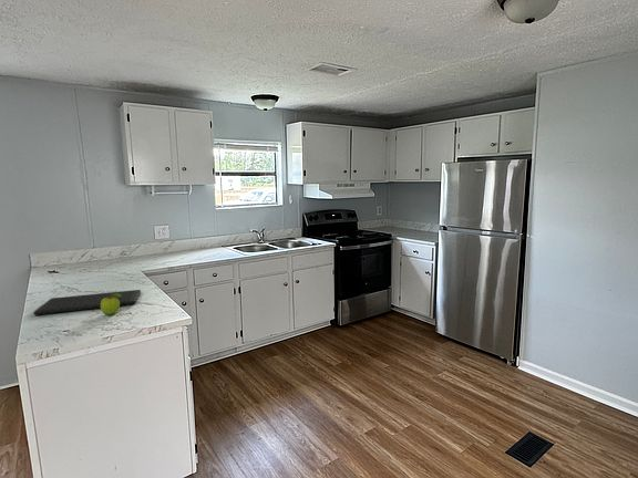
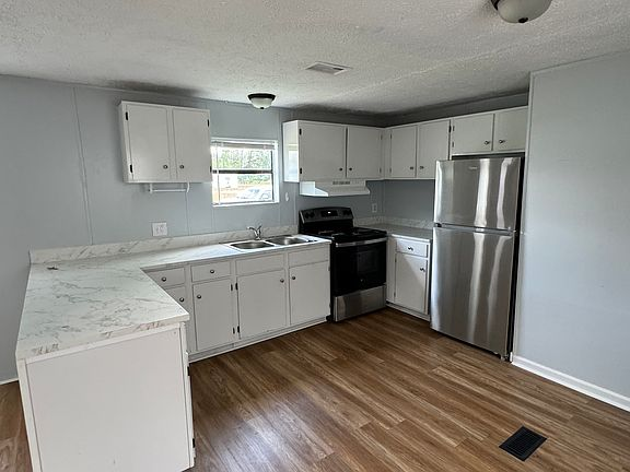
- cutting board [32,289,142,315]
- fruit [100,293,122,316]
